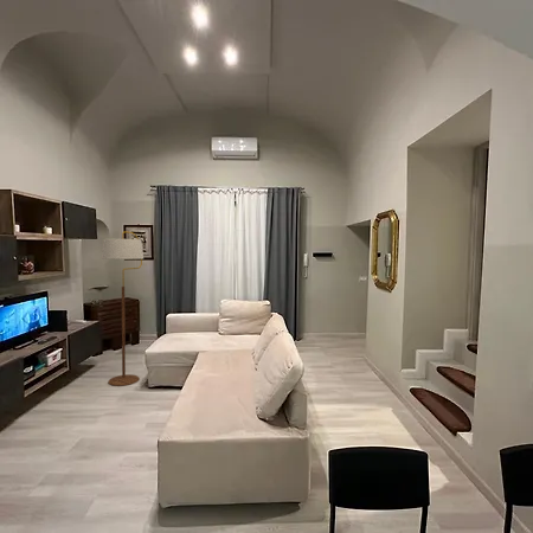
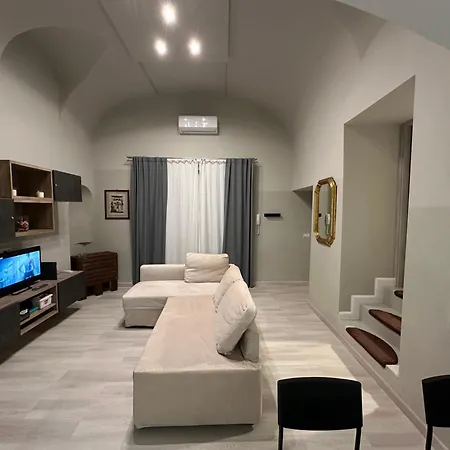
- floor lamp [101,231,145,387]
